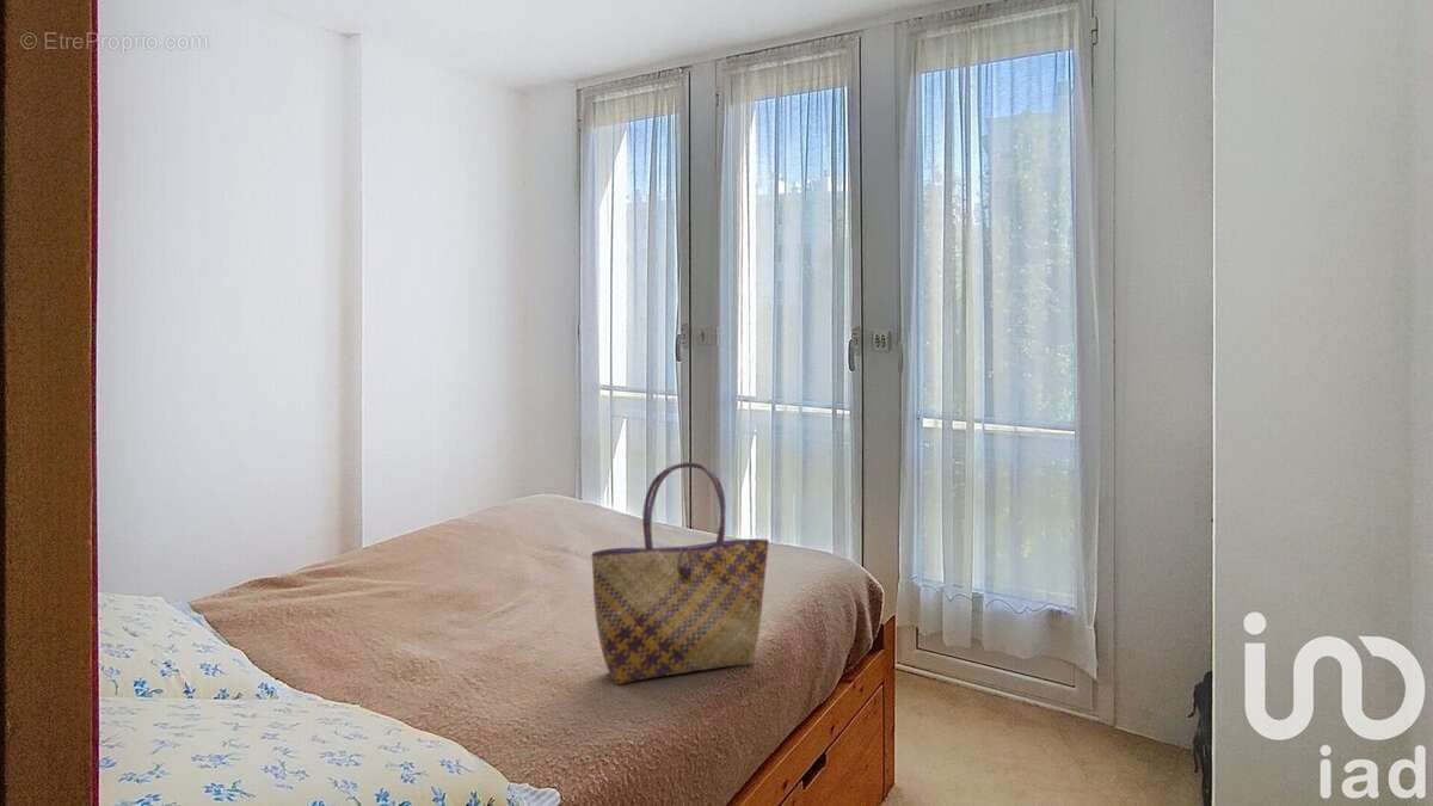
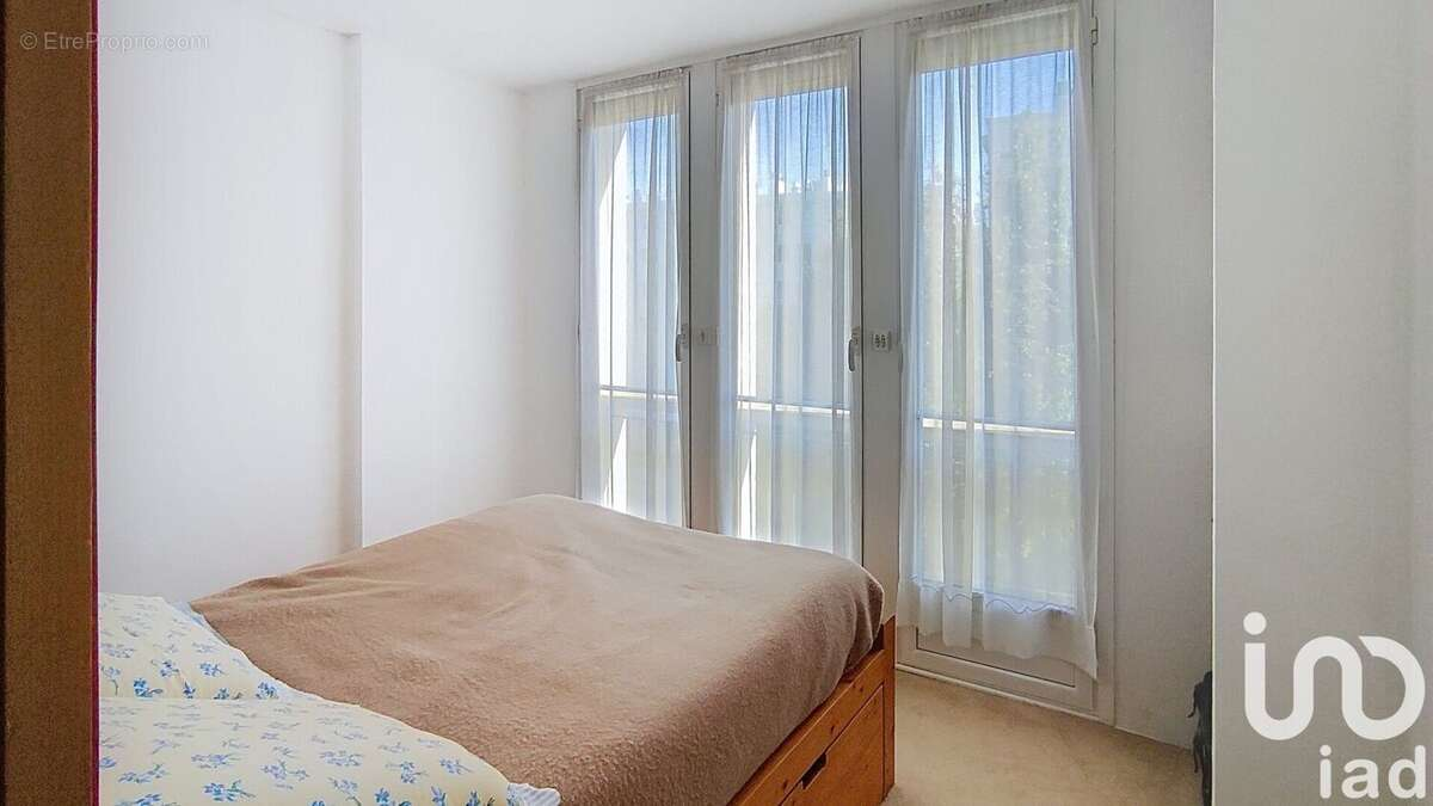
- tote bag [590,461,770,685]
